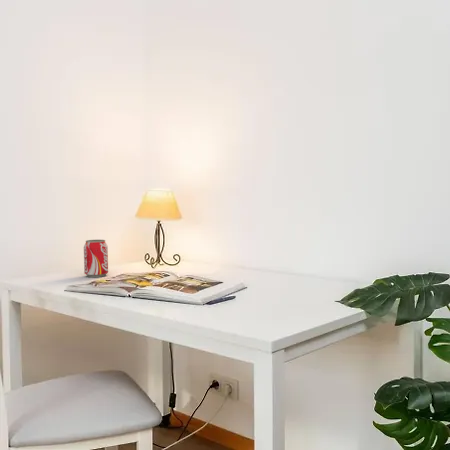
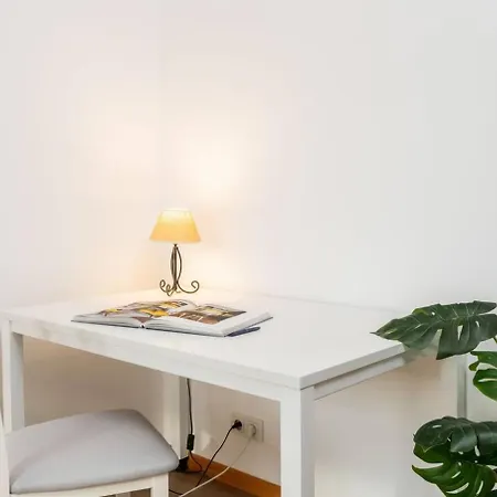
- beverage can [83,239,109,278]
